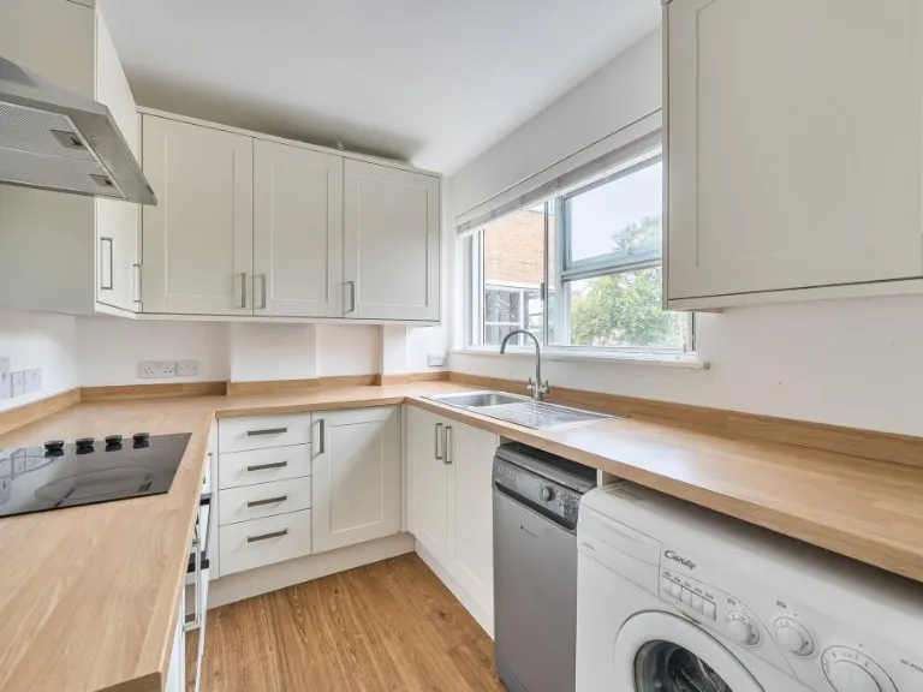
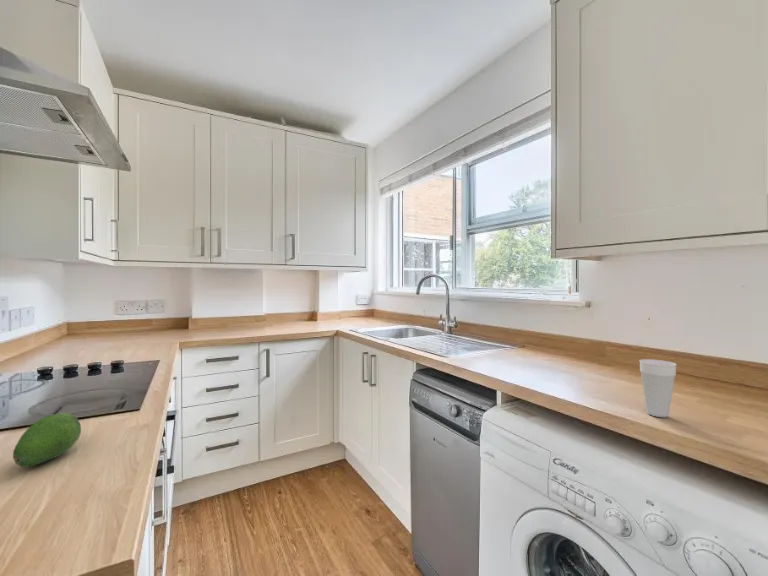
+ cup [638,358,678,418]
+ fruit [12,412,82,468]
